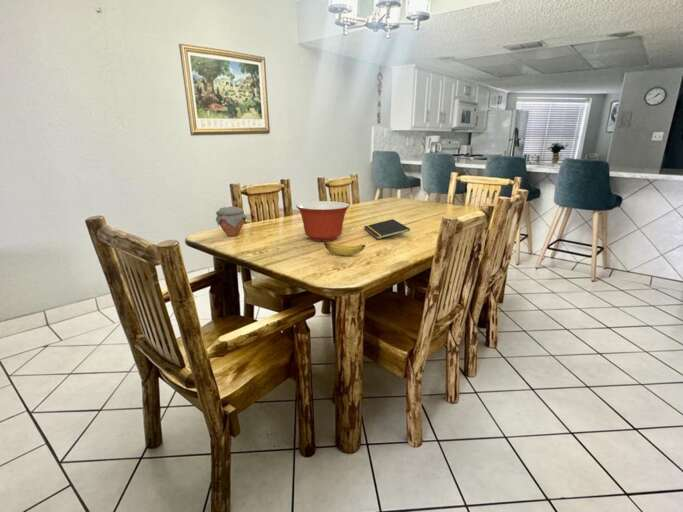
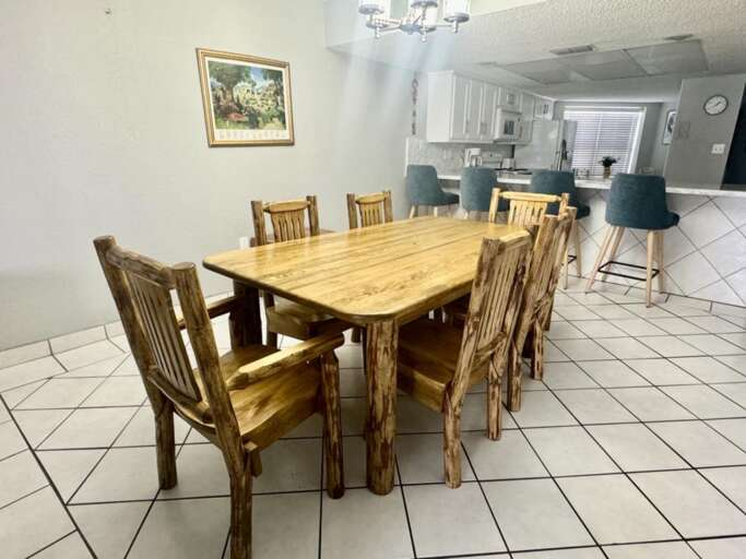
- notepad [363,218,411,240]
- banana [320,239,366,257]
- mixing bowl [295,200,351,242]
- jar [215,206,247,237]
